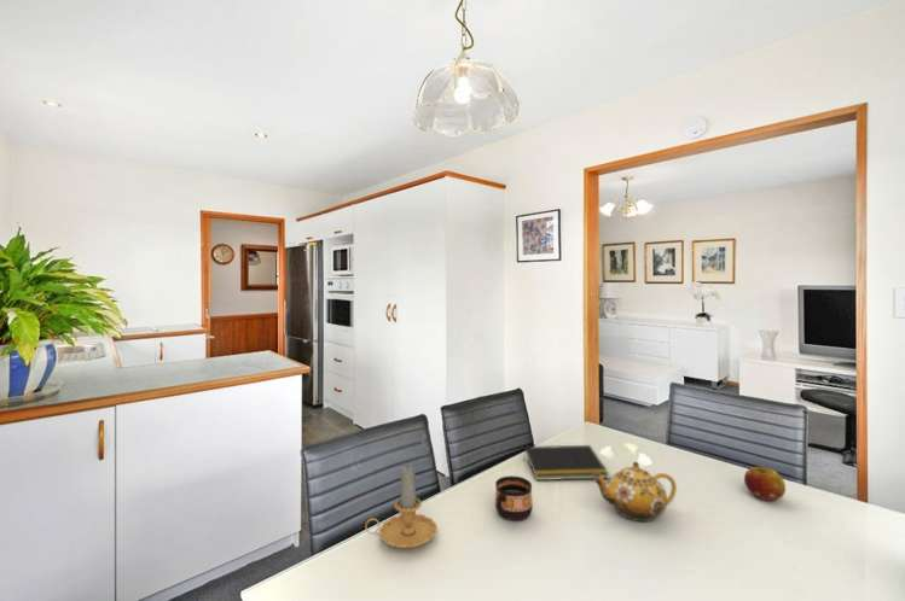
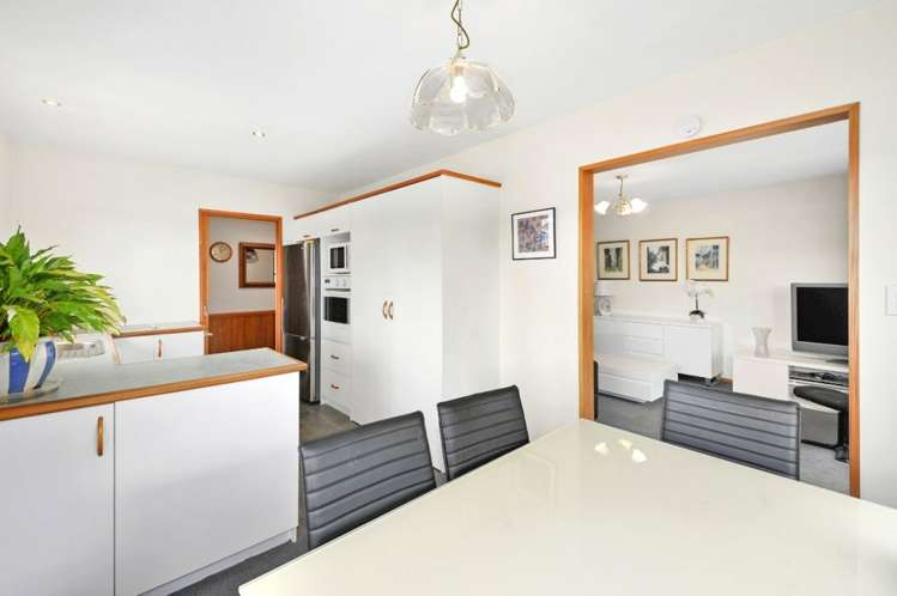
- fruit [743,466,787,502]
- teapot [592,461,678,523]
- candle [364,463,439,549]
- notepad [522,444,610,482]
- cup [494,474,534,521]
